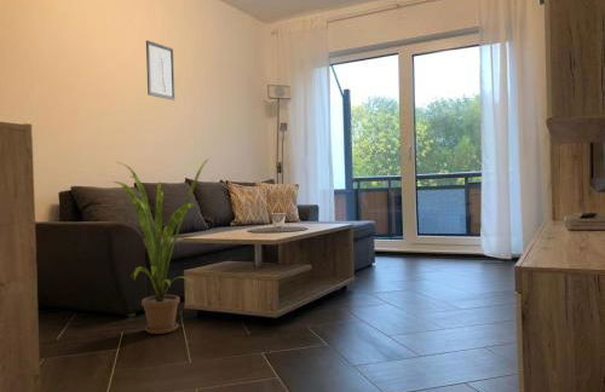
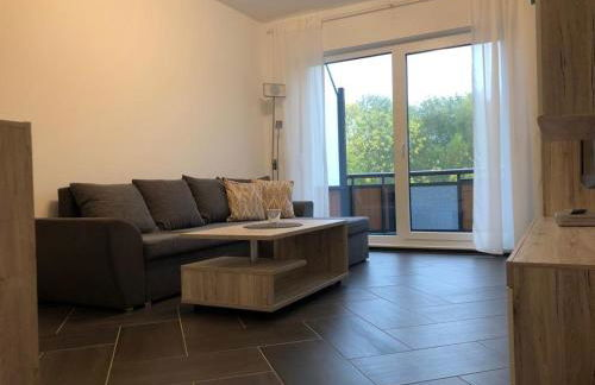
- house plant [113,157,211,335]
- wall art [145,39,177,102]
